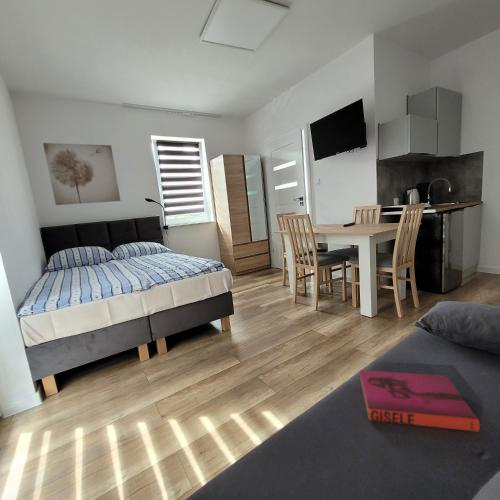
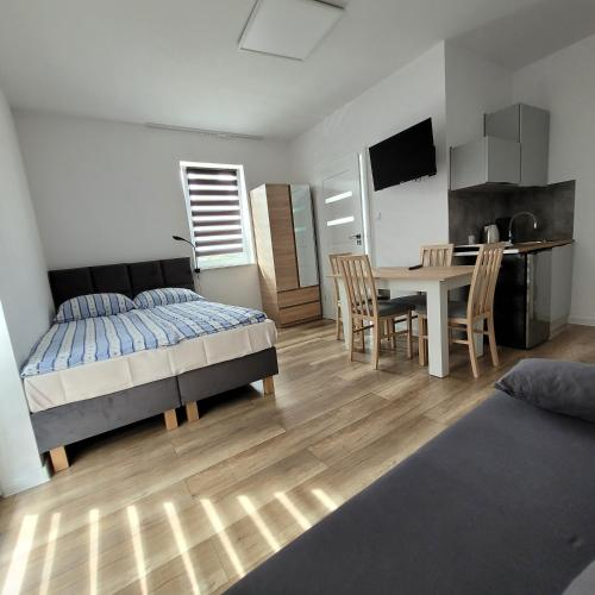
- hardback book [359,369,481,433]
- wall art [42,142,121,206]
